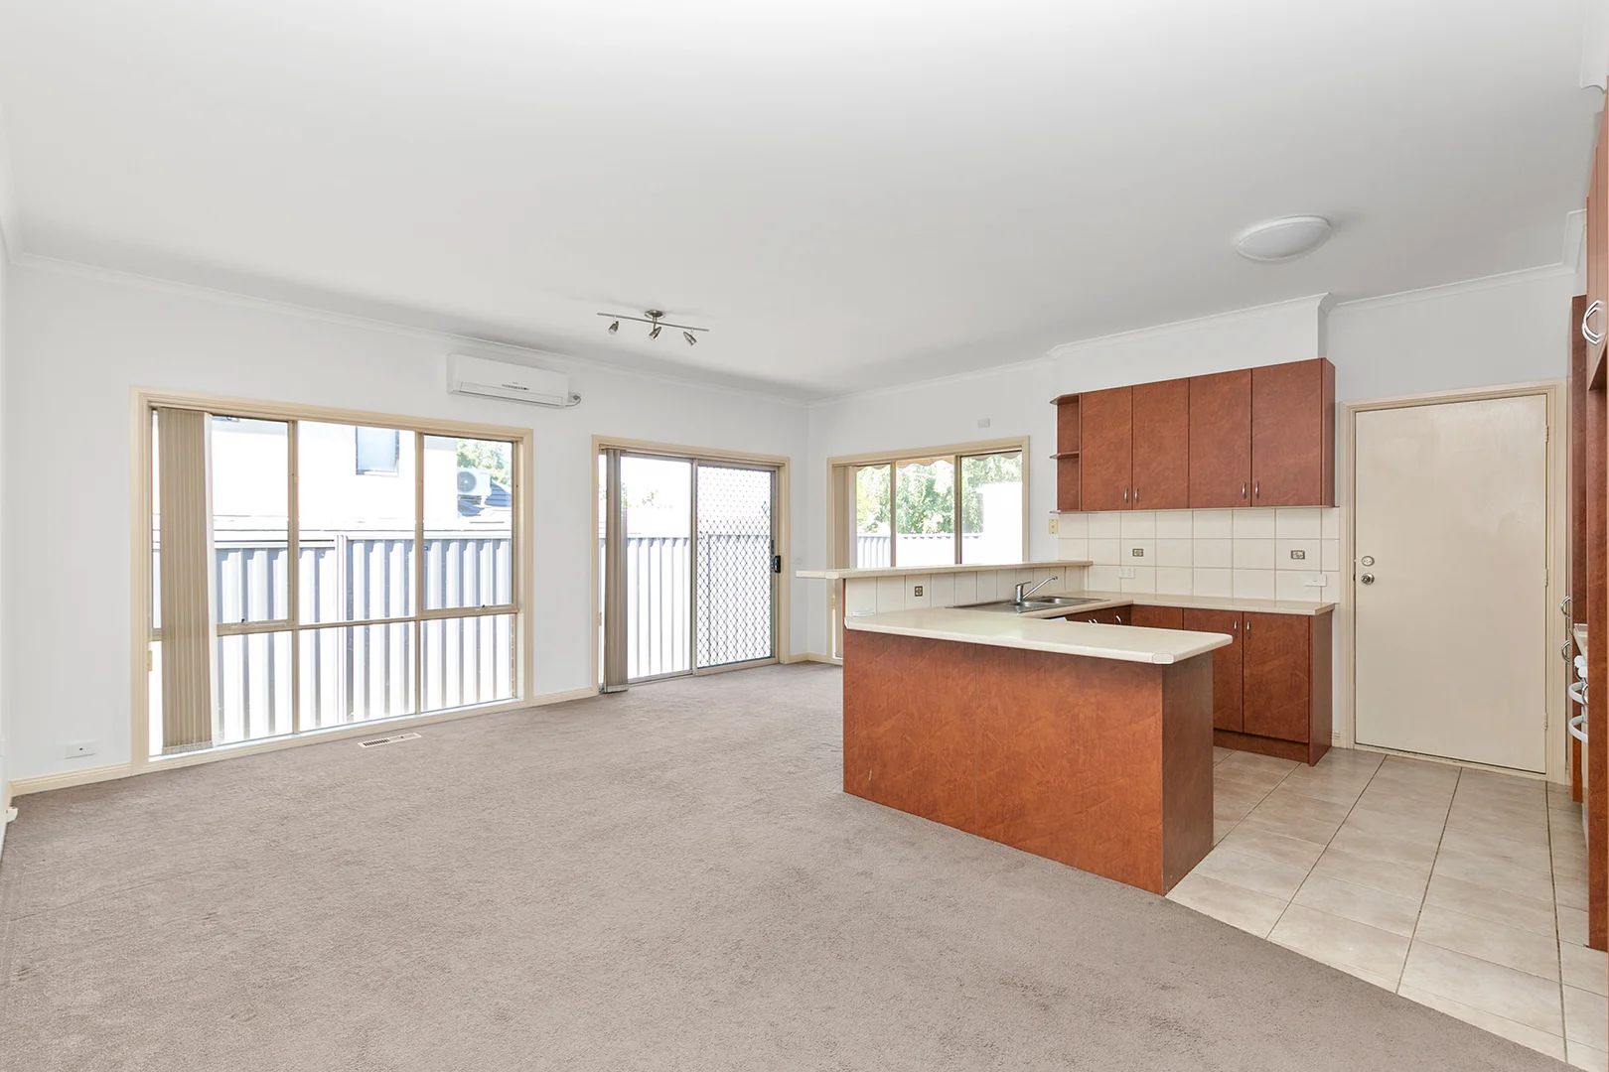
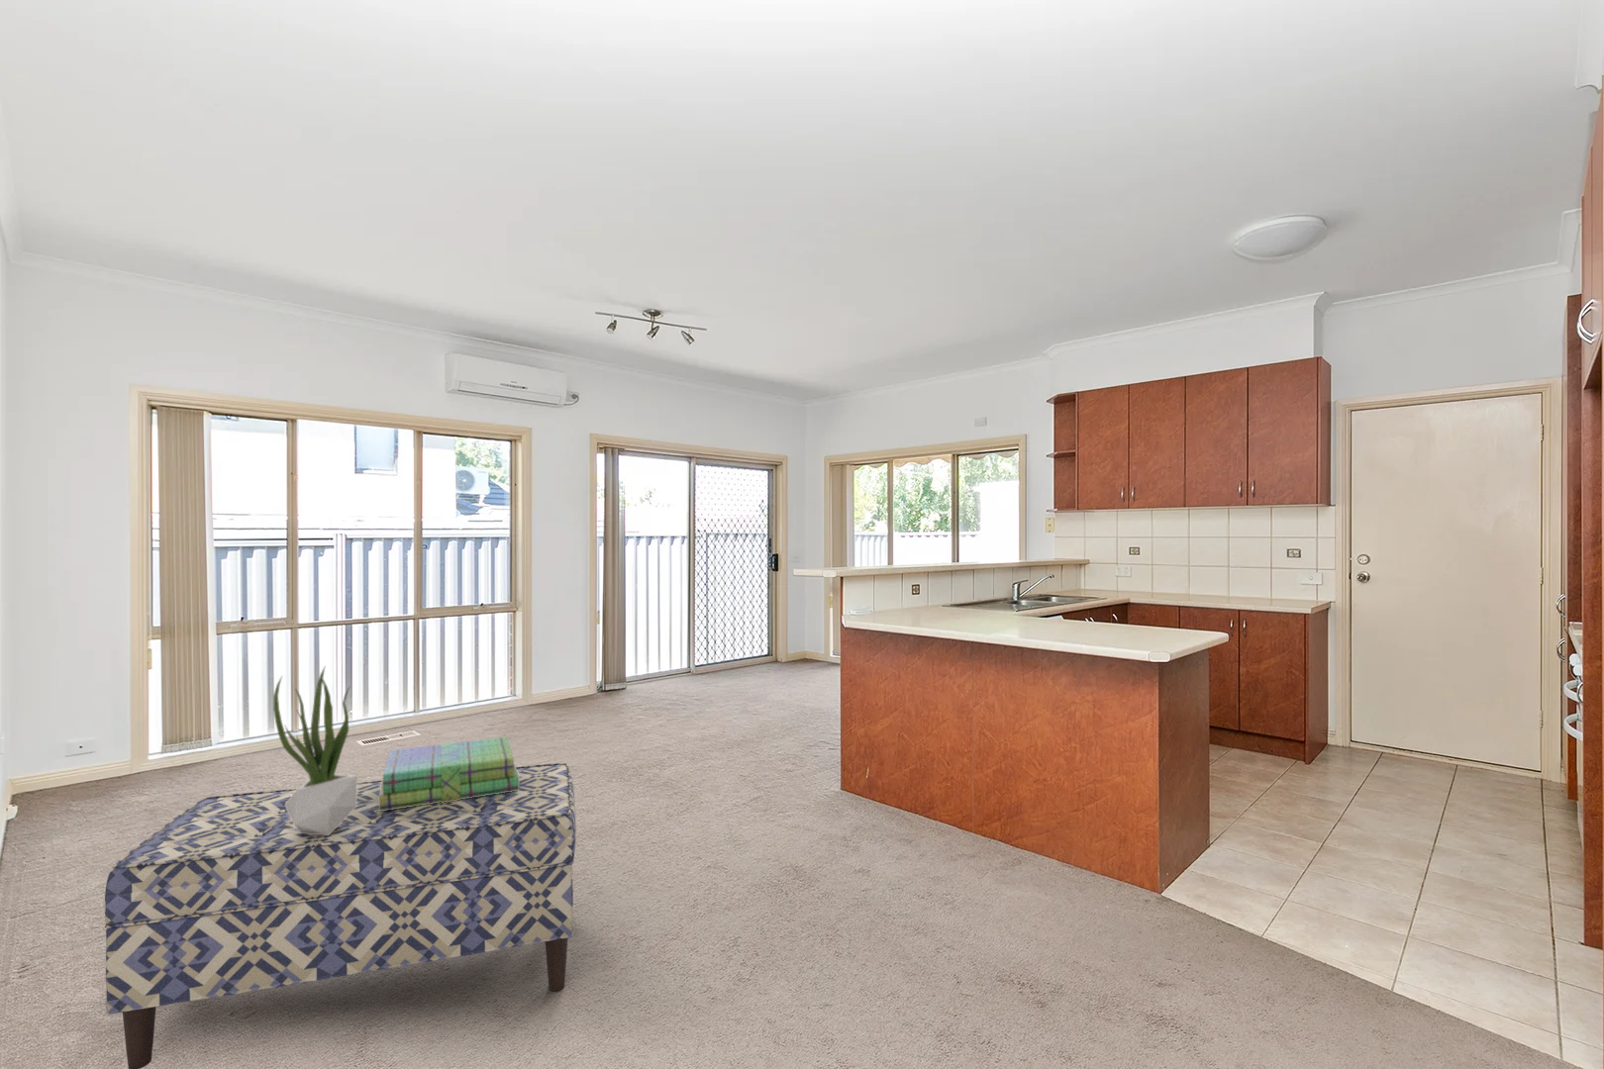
+ potted plant [272,666,358,835]
+ bench [104,762,578,1069]
+ stack of books [380,736,519,810]
